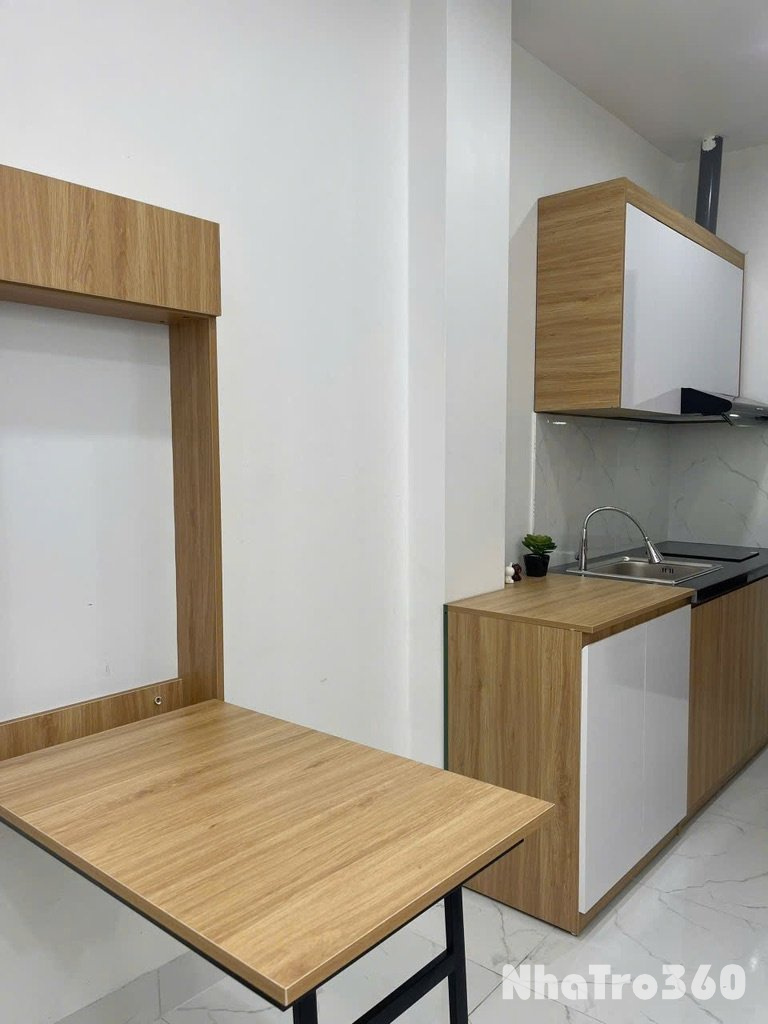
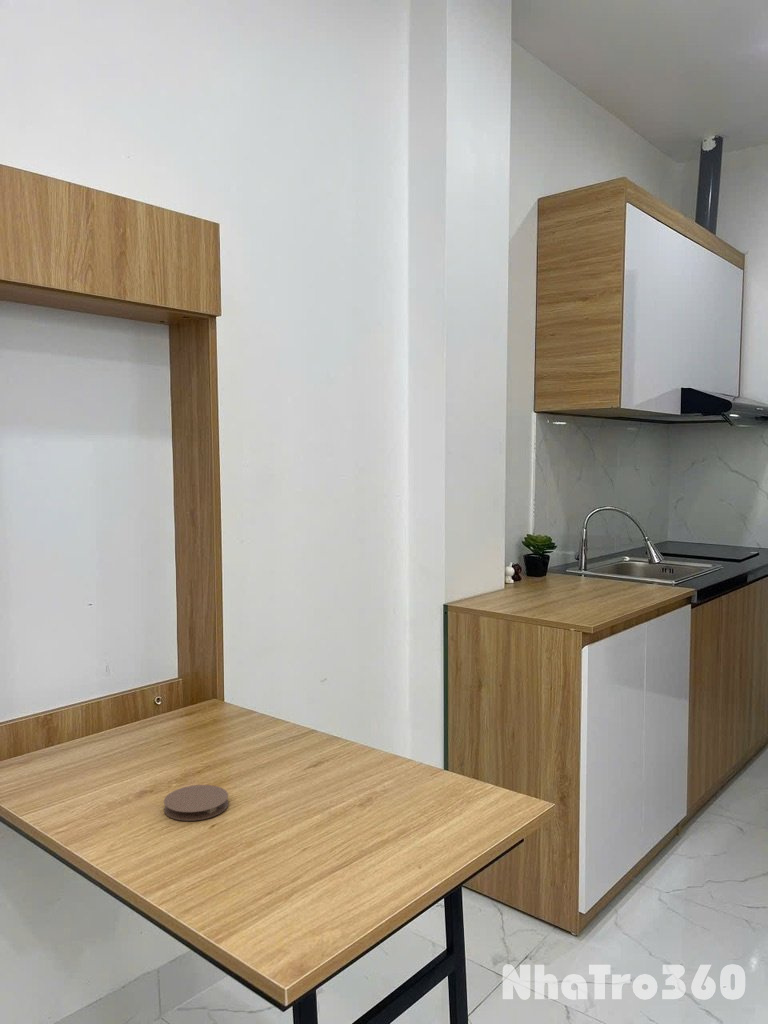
+ coaster [163,784,229,822]
